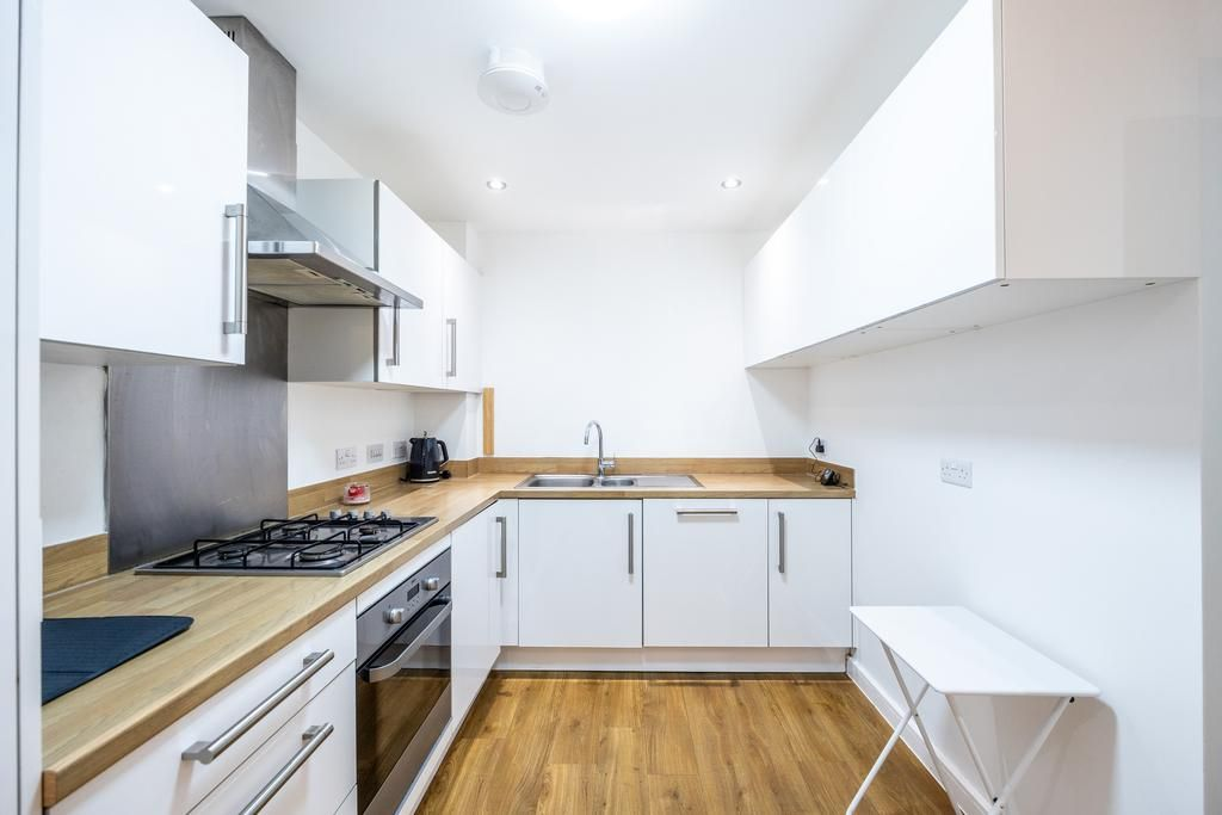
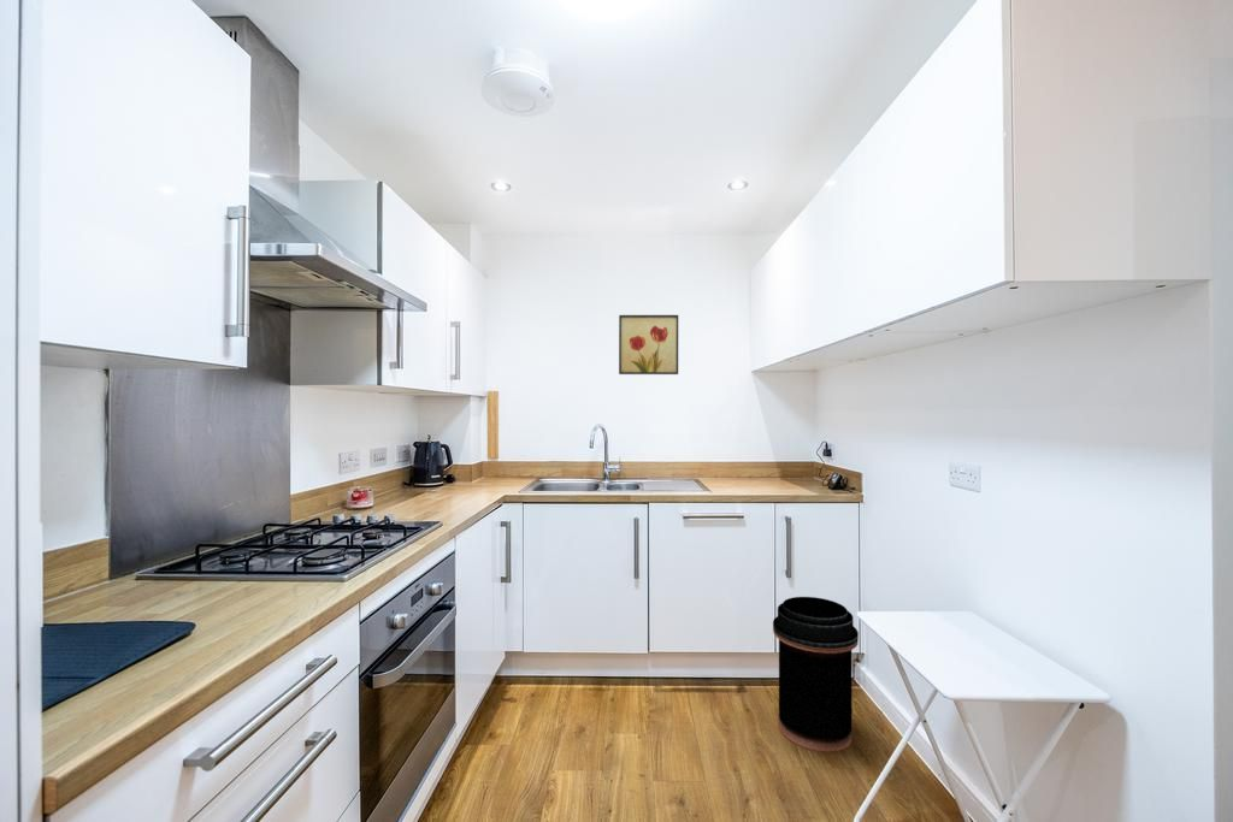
+ wall art [618,314,679,375]
+ trash can [772,596,860,753]
